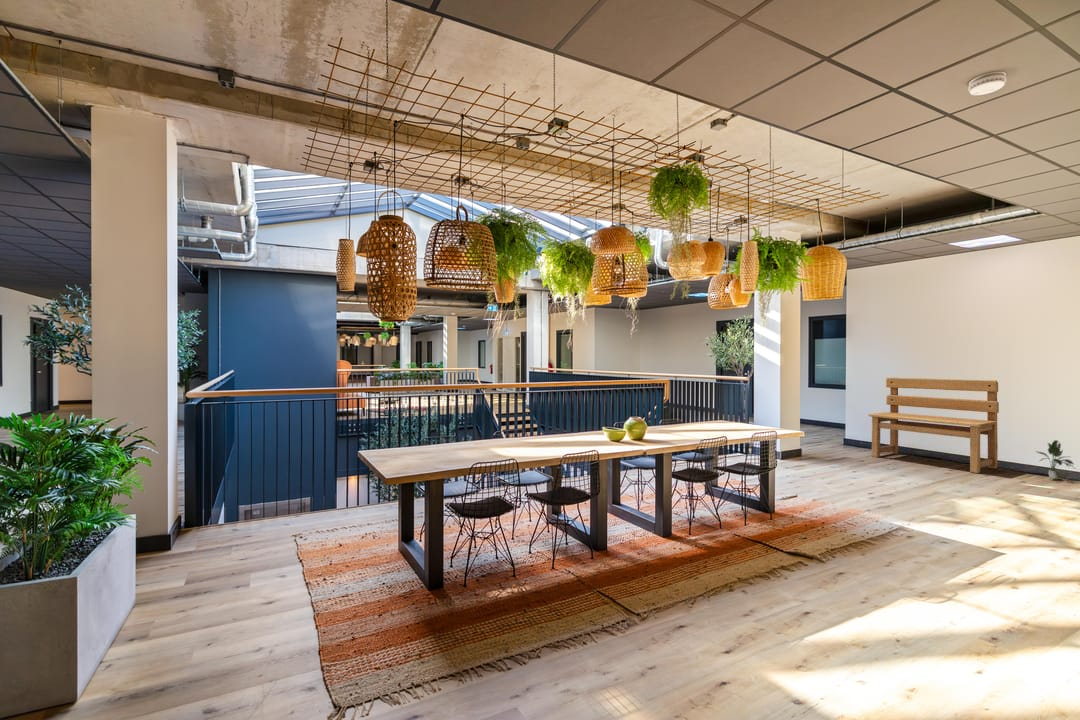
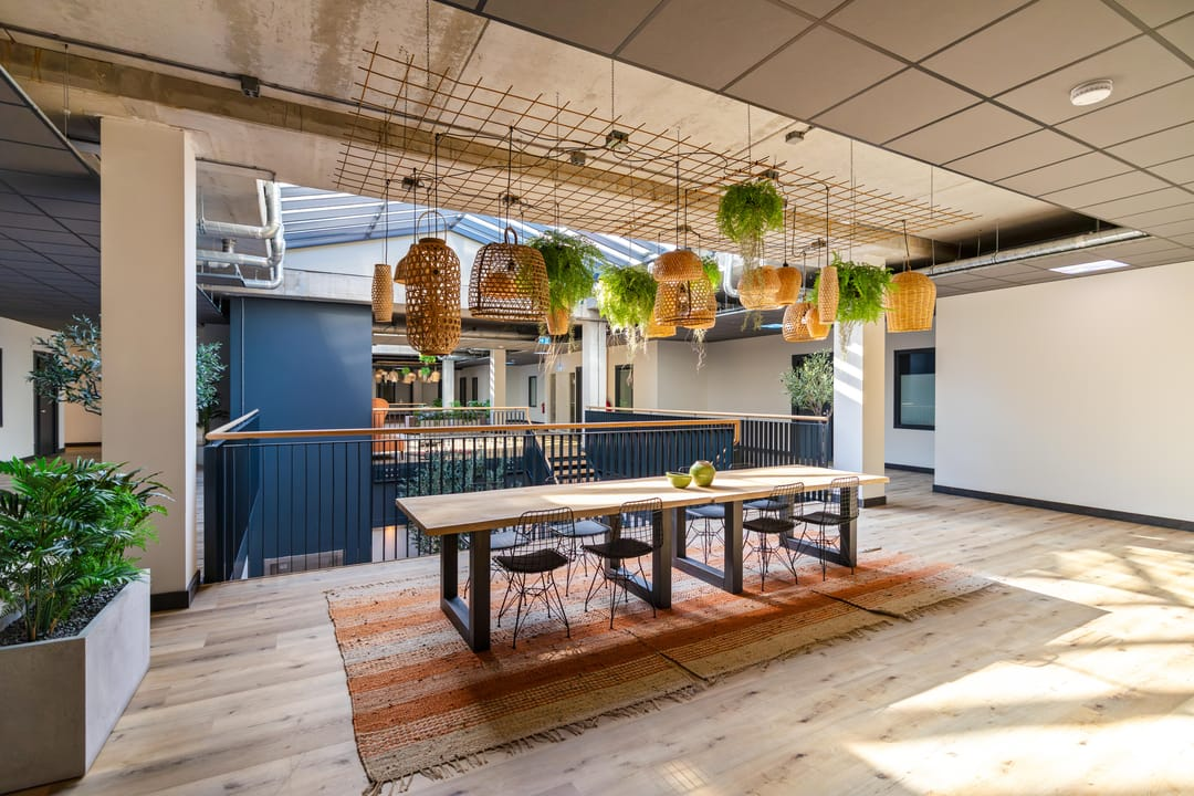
- bench [867,377,1000,474]
- potted plant [1034,439,1075,480]
